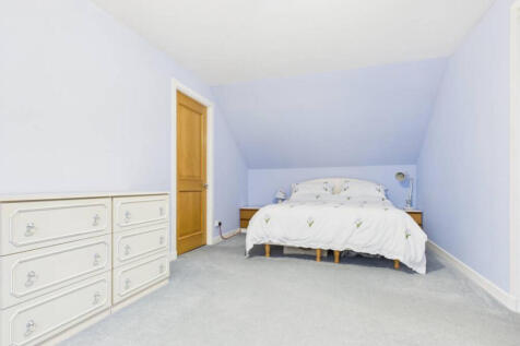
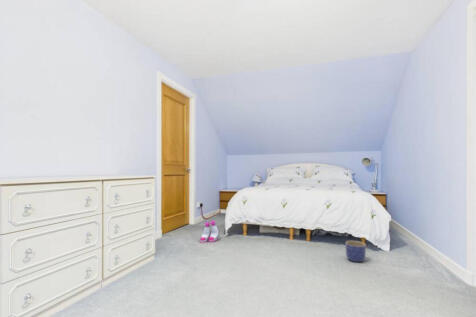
+ planter [344,240,367,263]
+ boots [199,219,220,244]
